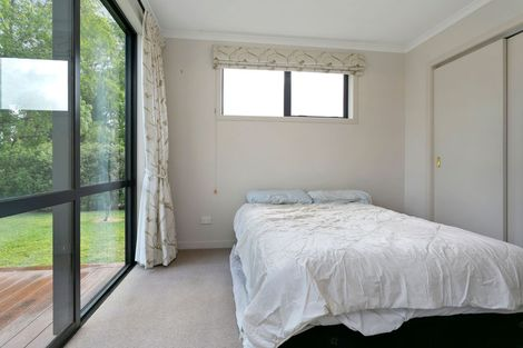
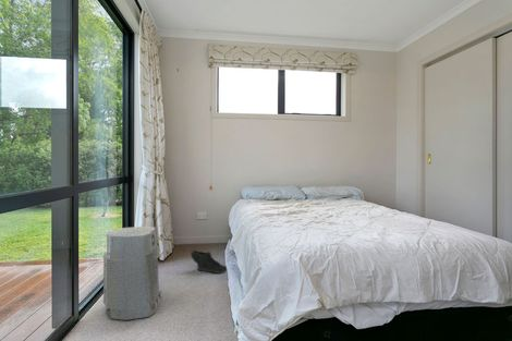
+ air purifier [102,226,162,321]
+ sneaker [190,249,228,275]
